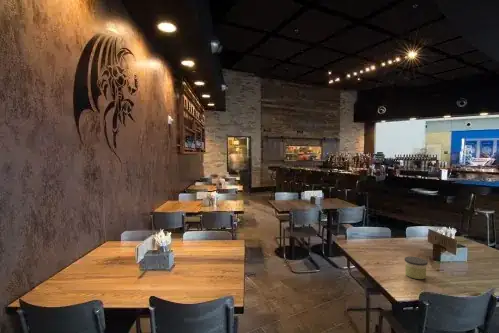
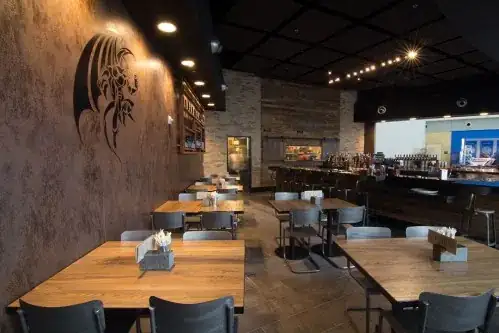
- candle [404,256,429,280]
